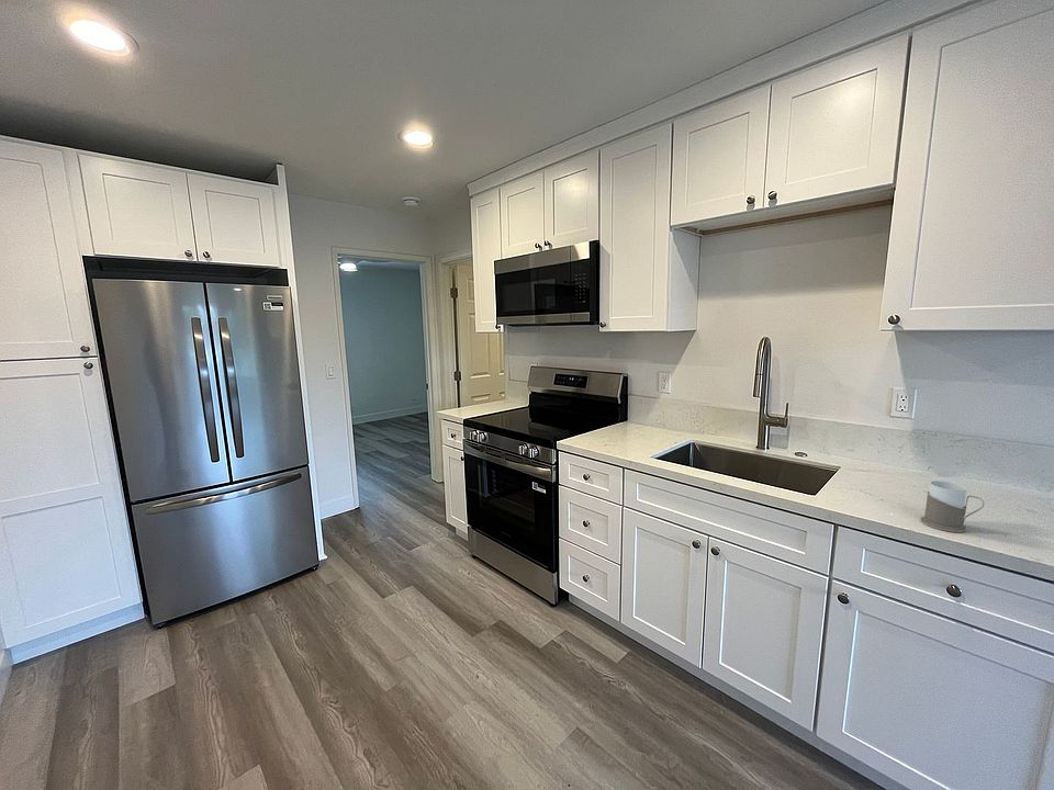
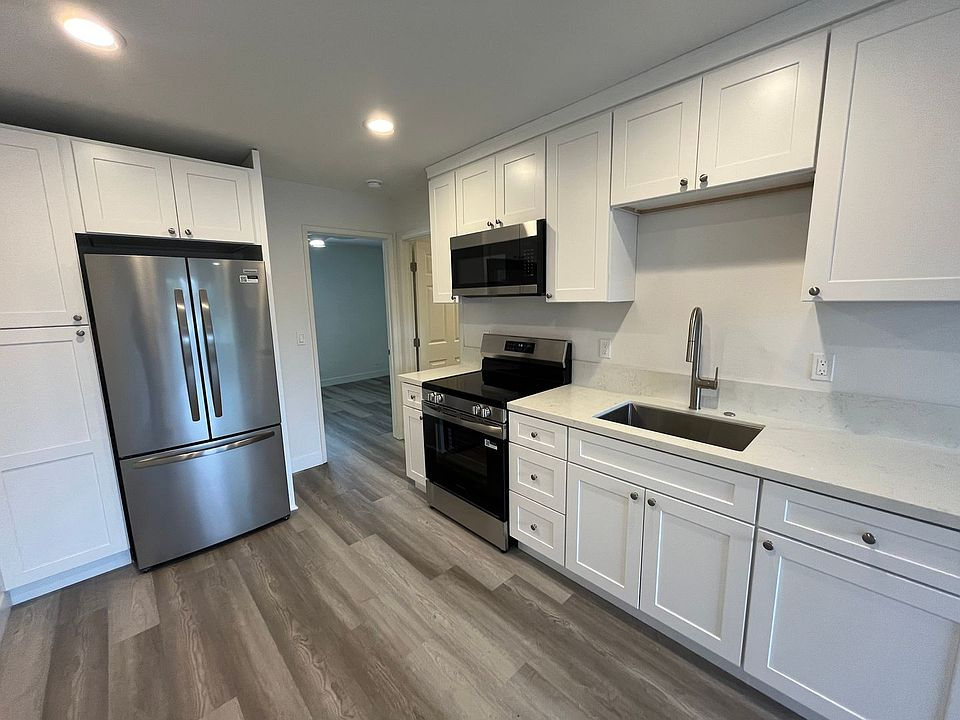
- mug [920,479,985,533]
